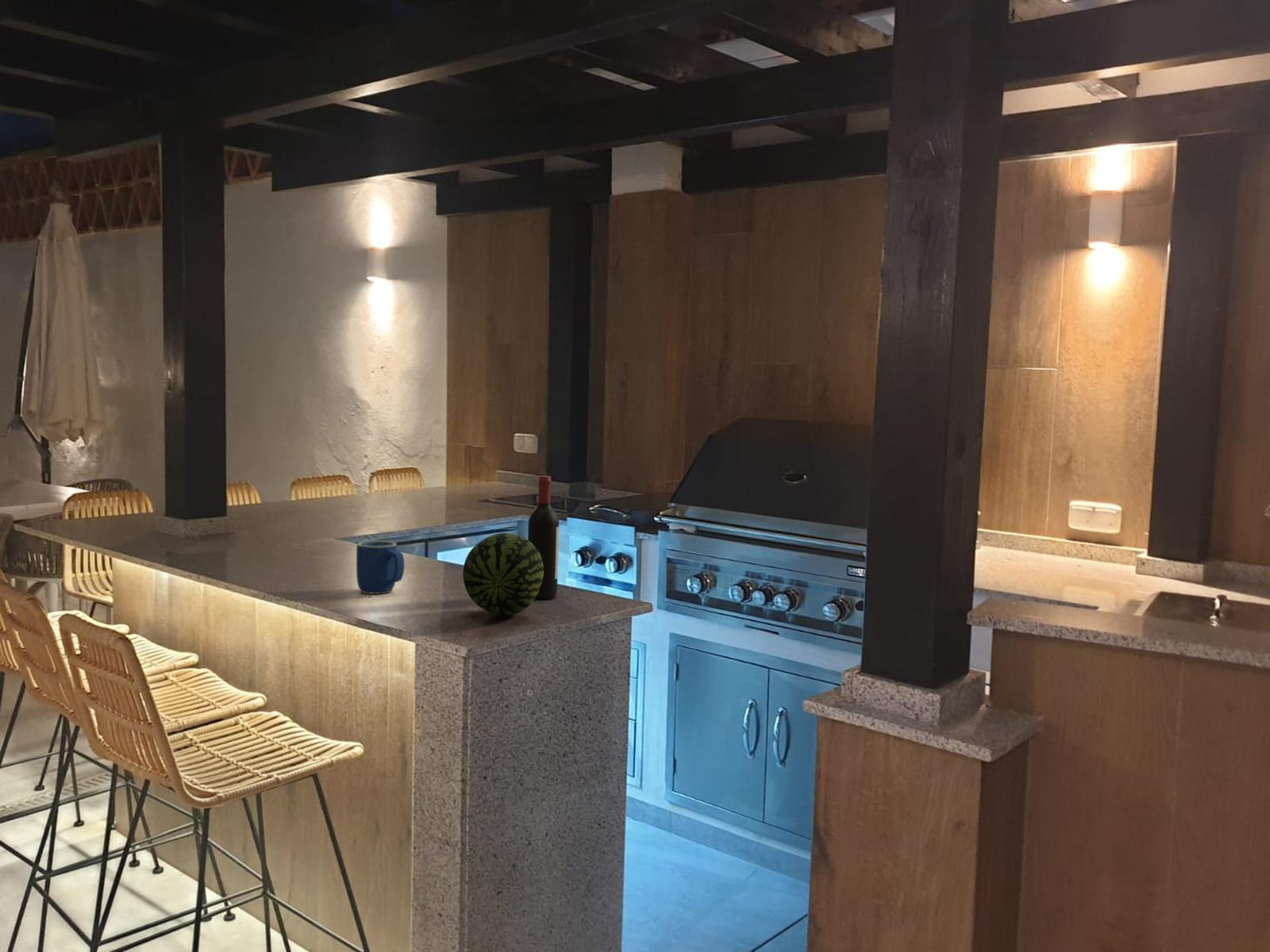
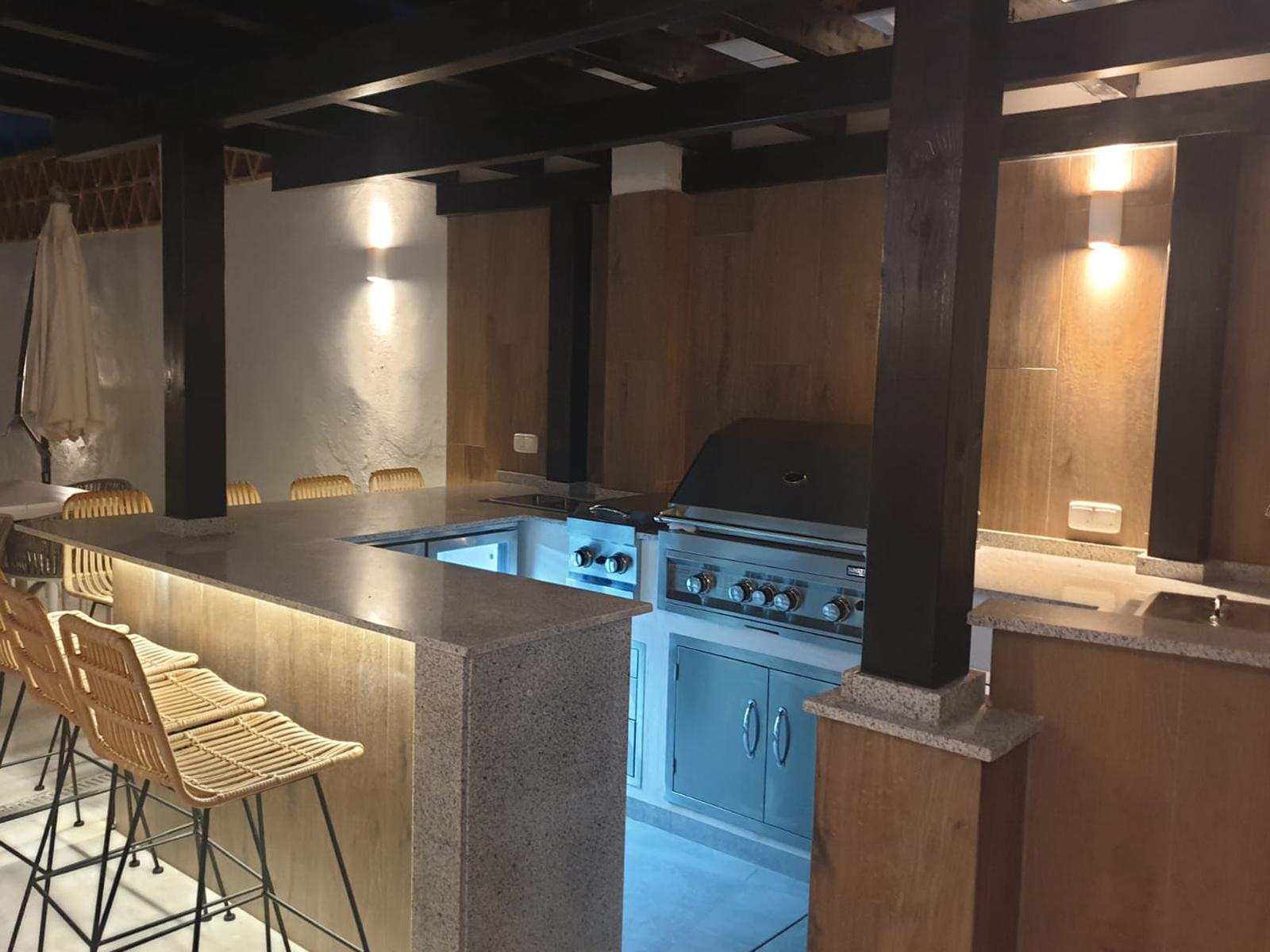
- fruit [462,532,544,616]
- mug [356,540,406,595]
- wine bottle [527,475,560,600]
